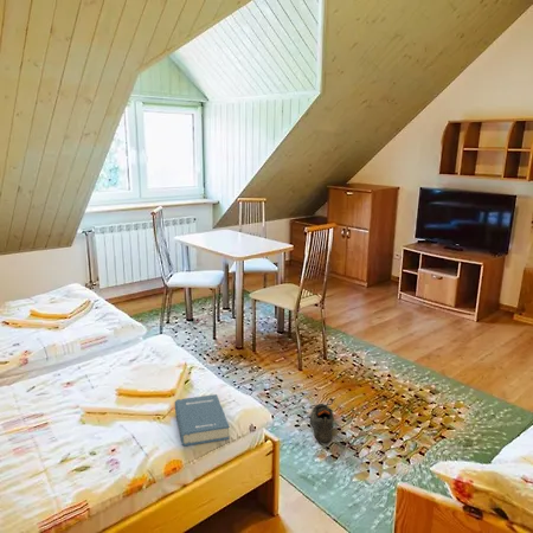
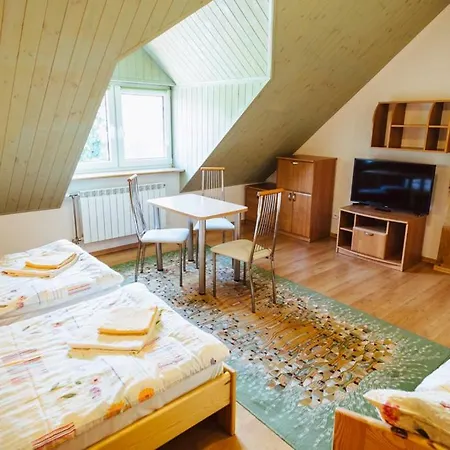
- shoe [309,398,334,443]
- hardback book [174,393,230,448]
